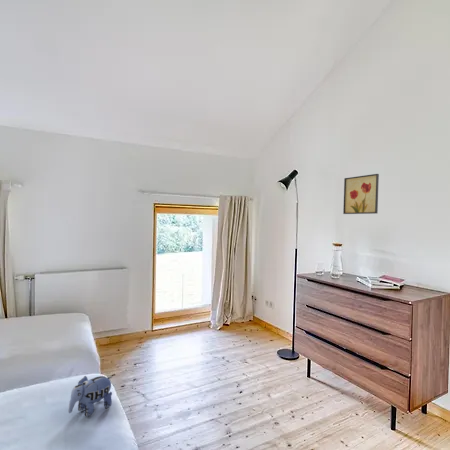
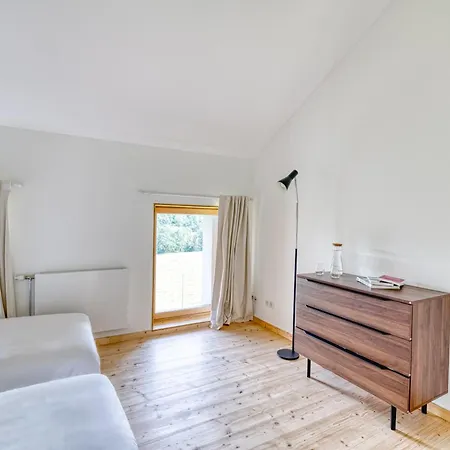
- wall art [342,173,380,215]
- plush toy [67,375,114,417]
